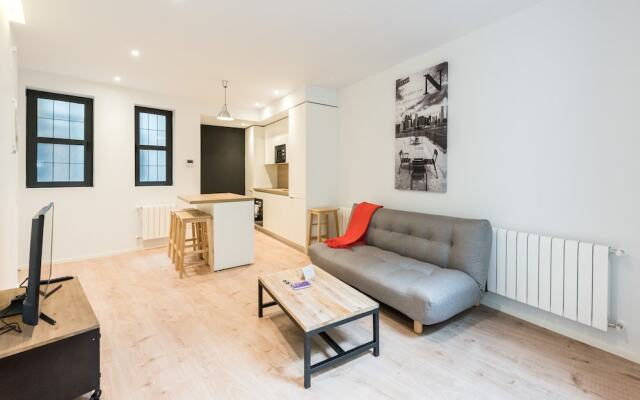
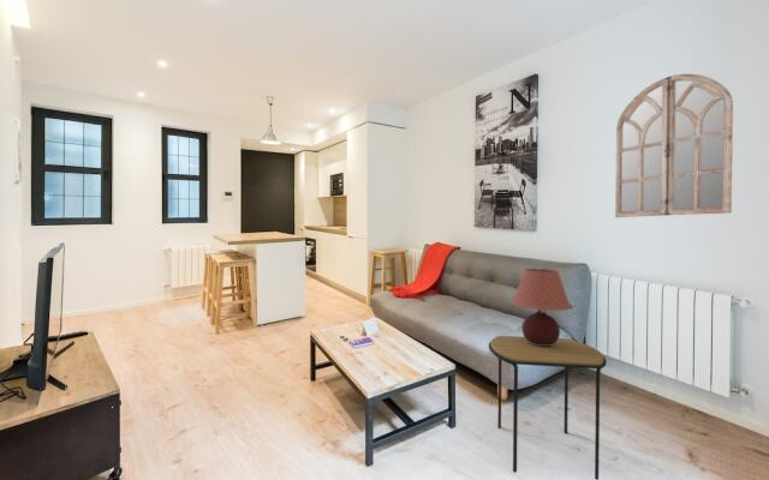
+ side table [488,335,608,480]
+ home mirror [614,73,734,218]
+ table lamp [509,268,574,346]
